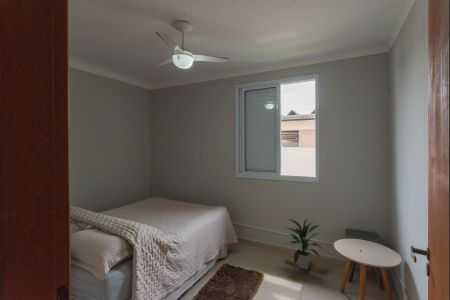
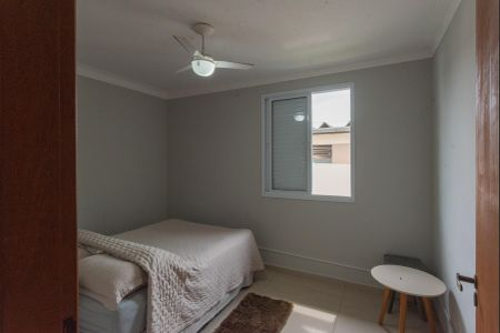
- indoor plant [284,217,324,271]
